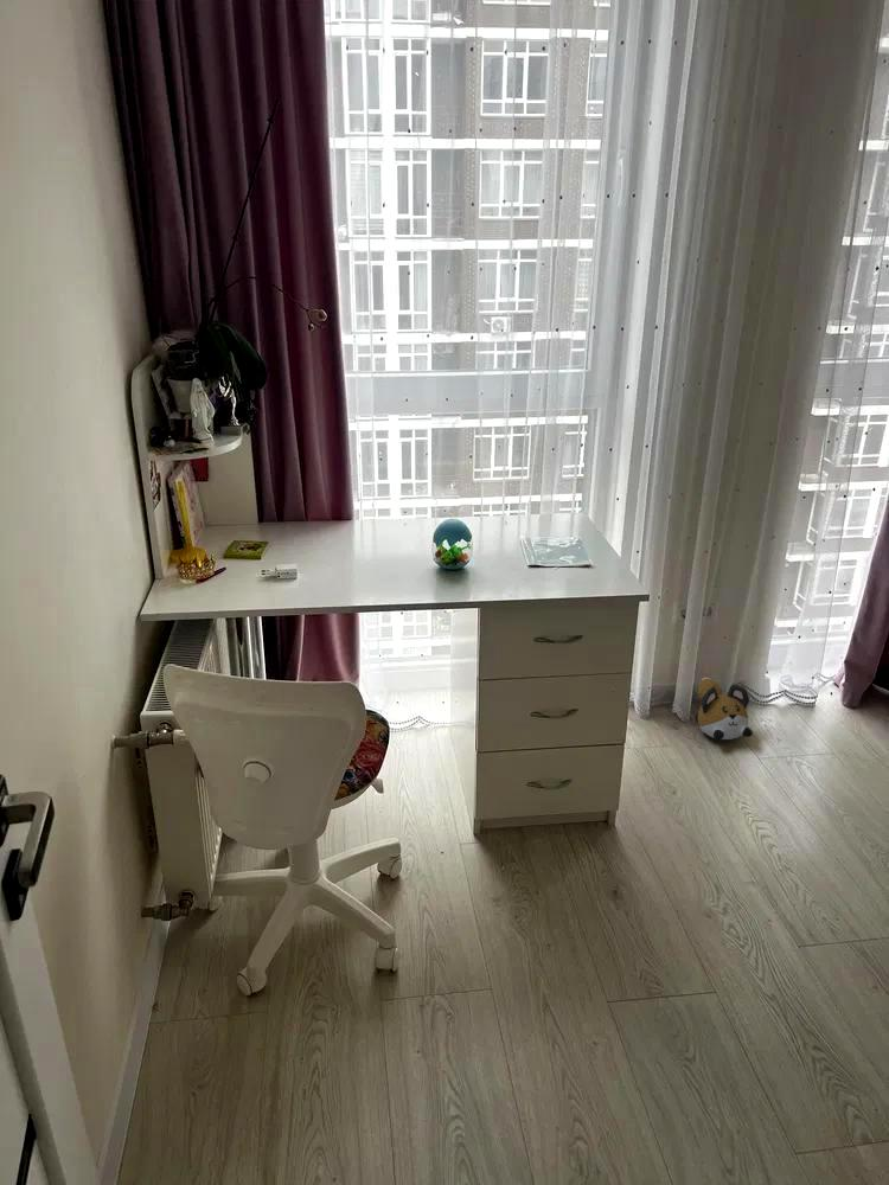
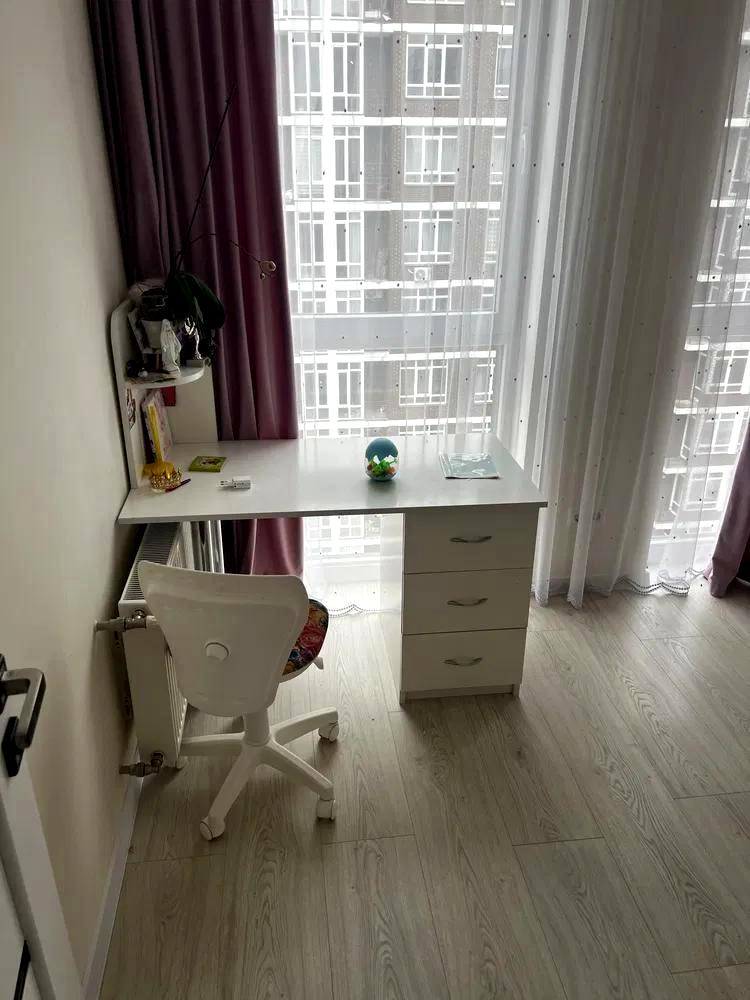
- plush toy [695,677,754,742]
